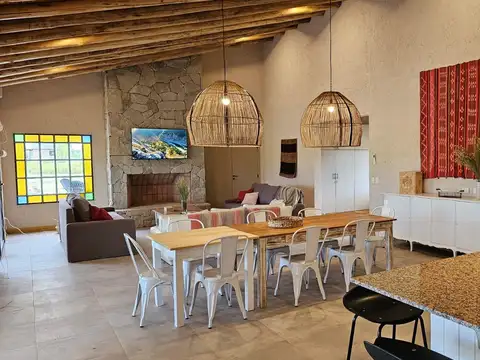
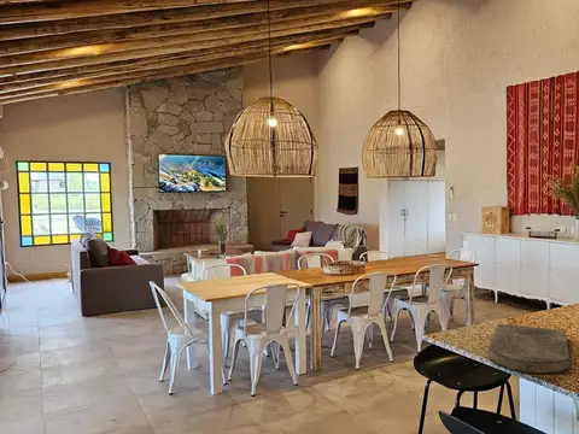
+ cutting board [487,323,571,375]
